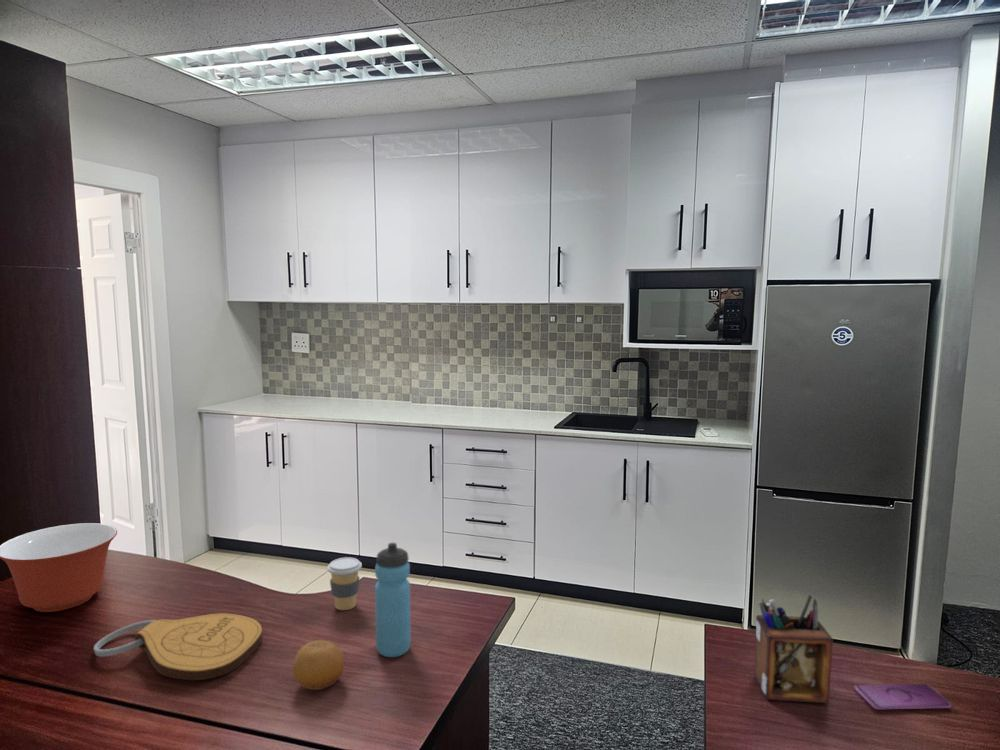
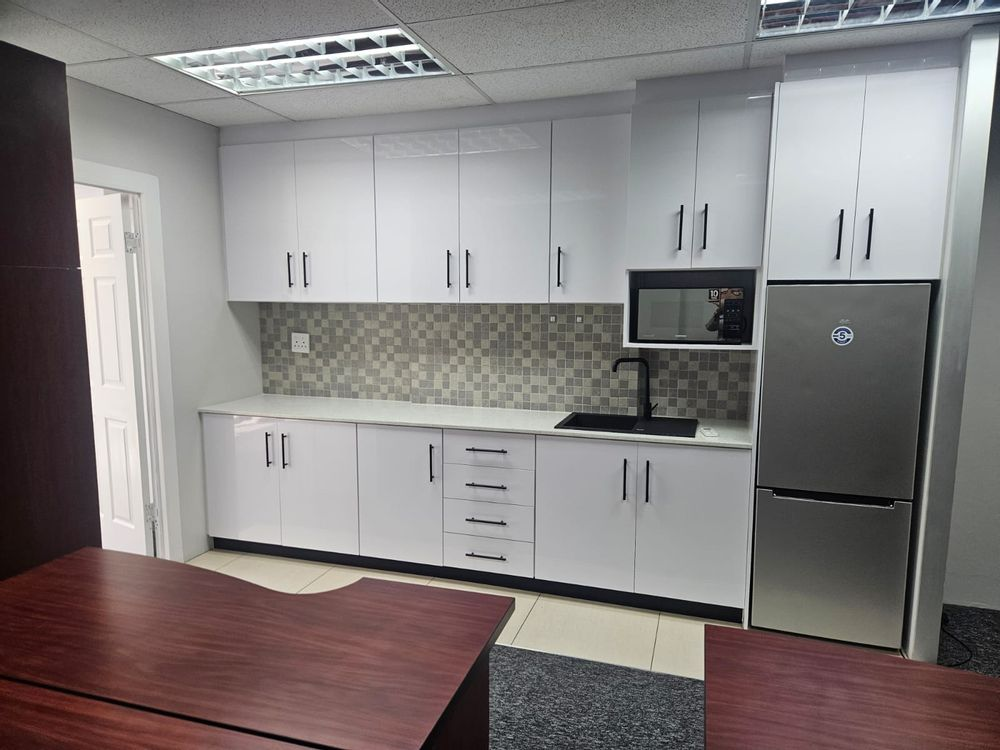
- key chain [93,613,263,681]
- desk organizer [753,594,834,704]
- smartphone [854,683,952,710]
- water bottle [374,542,412,658]
- mixing bowl [0,522,118,613]
- coffee cup [326,556,363,611]
- fruit [292,639,346,691]
